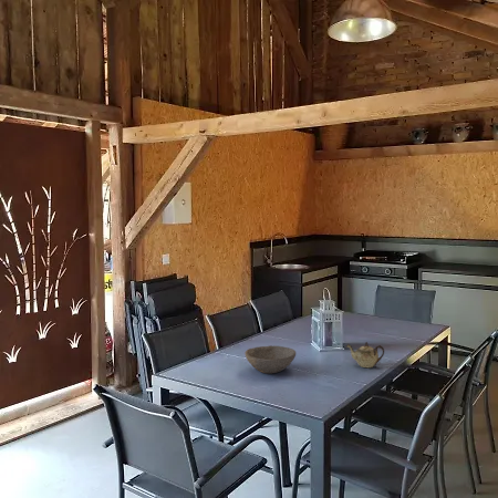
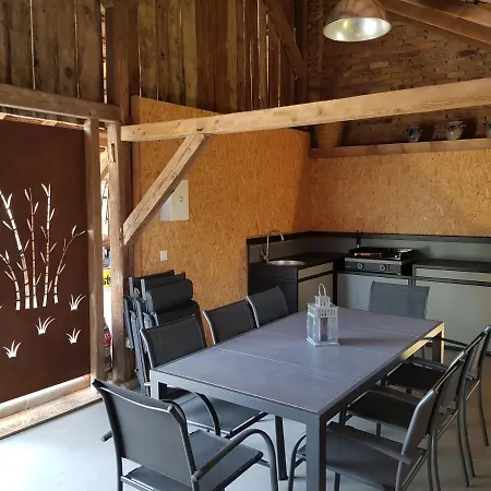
- bowl [243,344,297,375]
- teapot [345,341,385,369]
